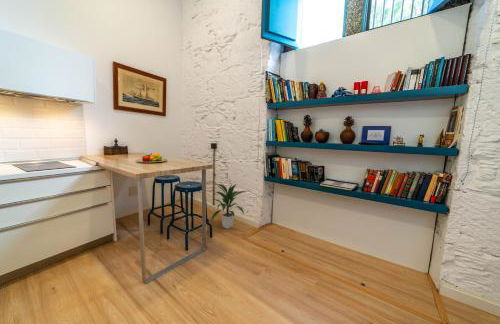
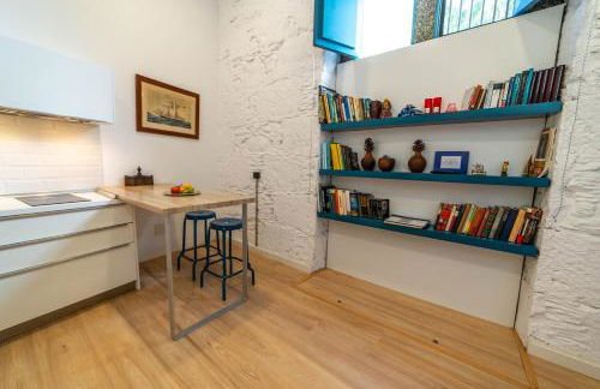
- indoor plant [210,183,248,230]
